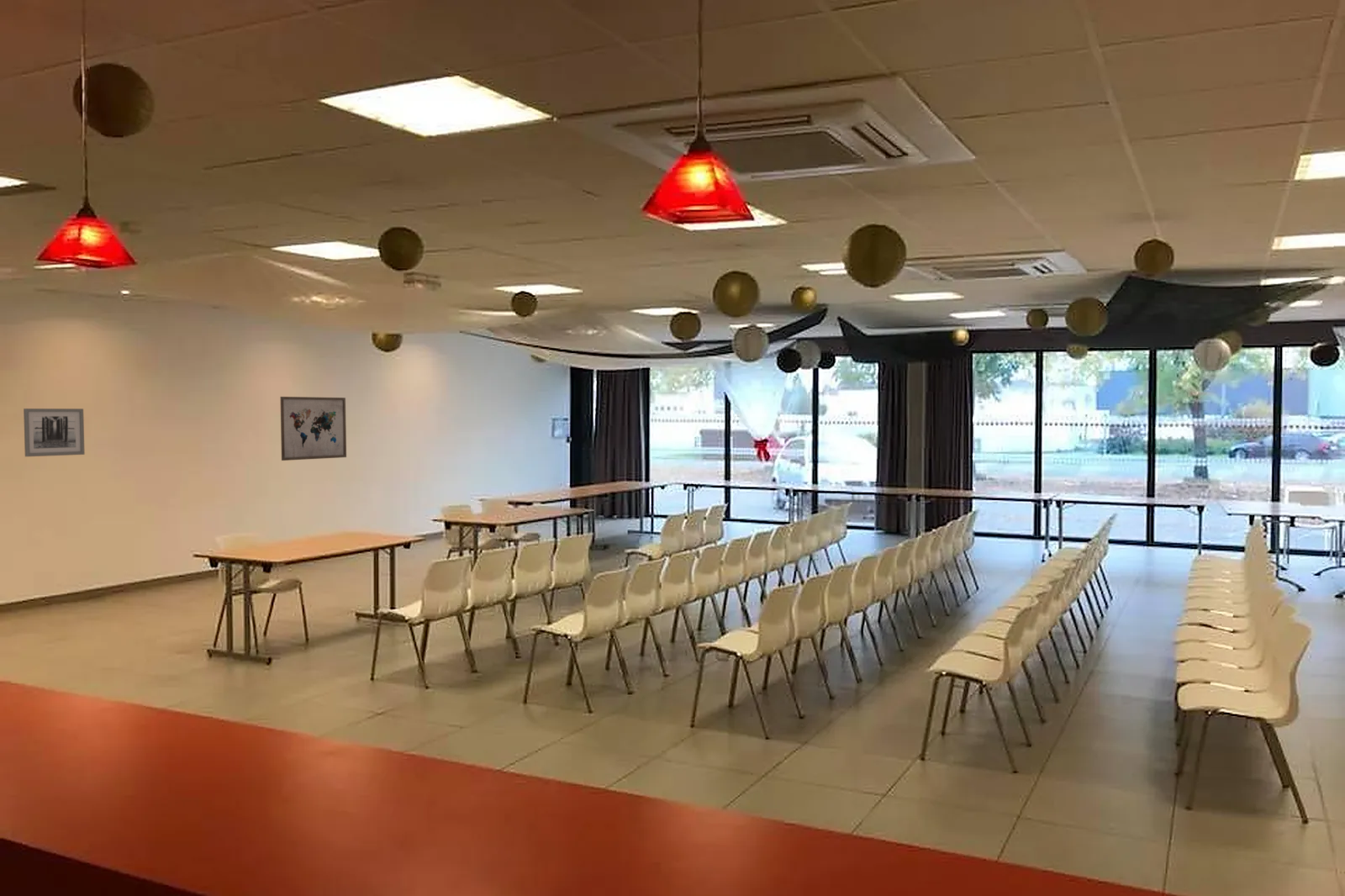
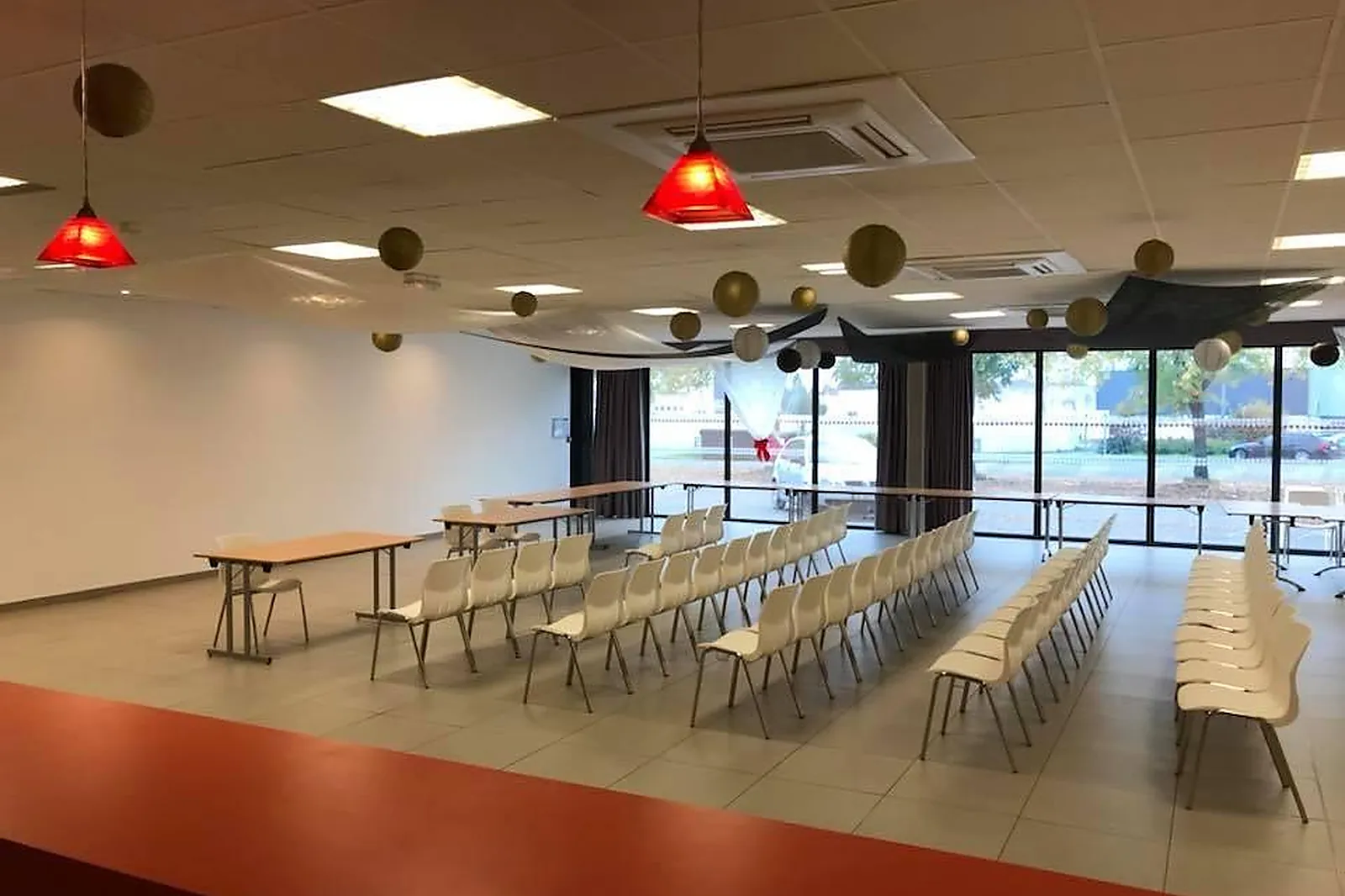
- wall art [279,396,347,461]
- wall art [23,408,86,457]
